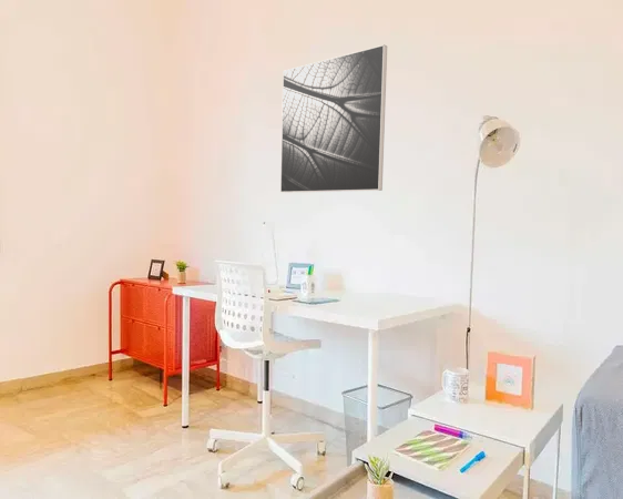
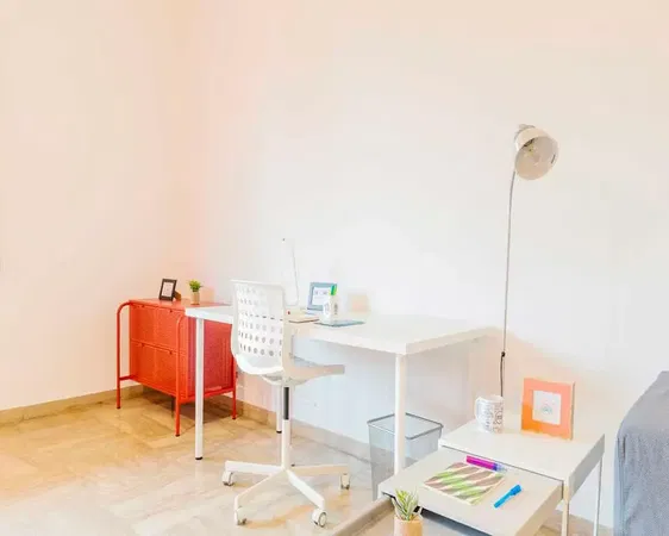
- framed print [279,44,388,194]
